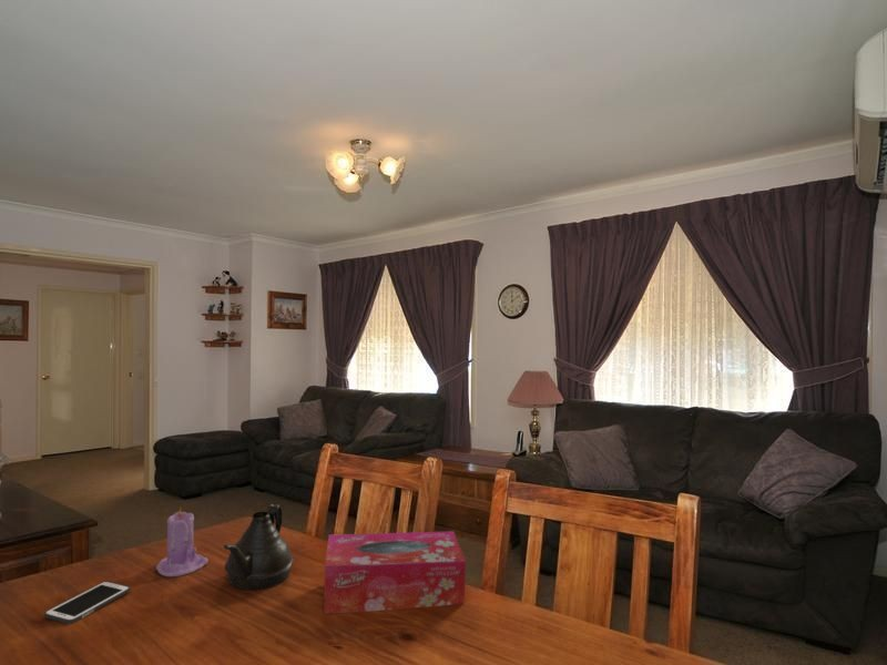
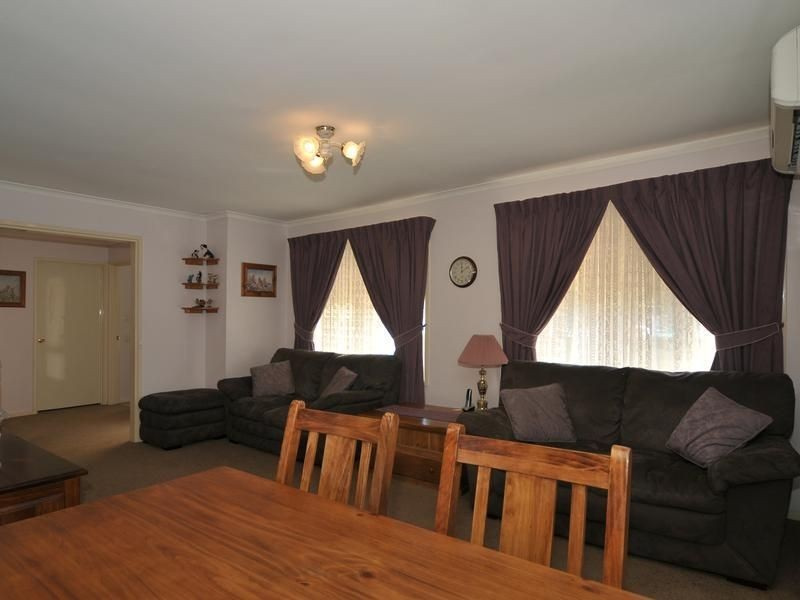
- cell phone [43,580,132,625]
- tissue box [323,530,467,615]
- teapot [223,503,295,591]
- candle [155,508,210,579]
